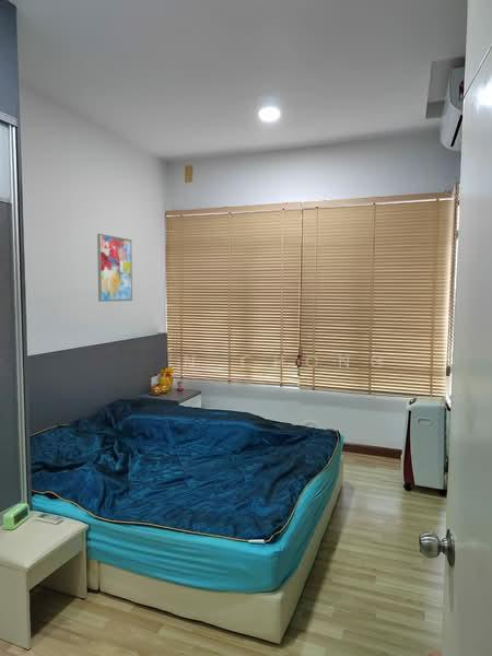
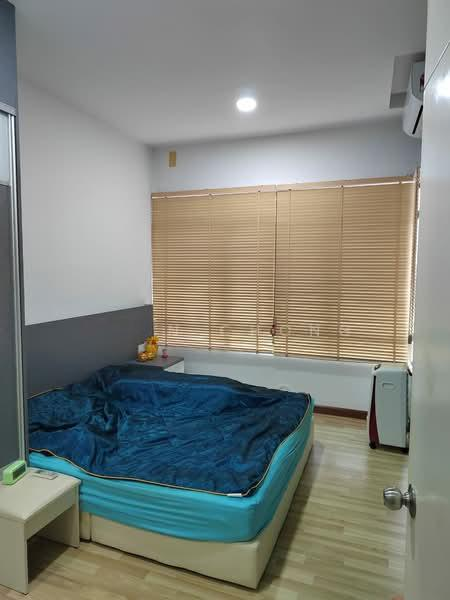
- wall art [96,233,133,303]
